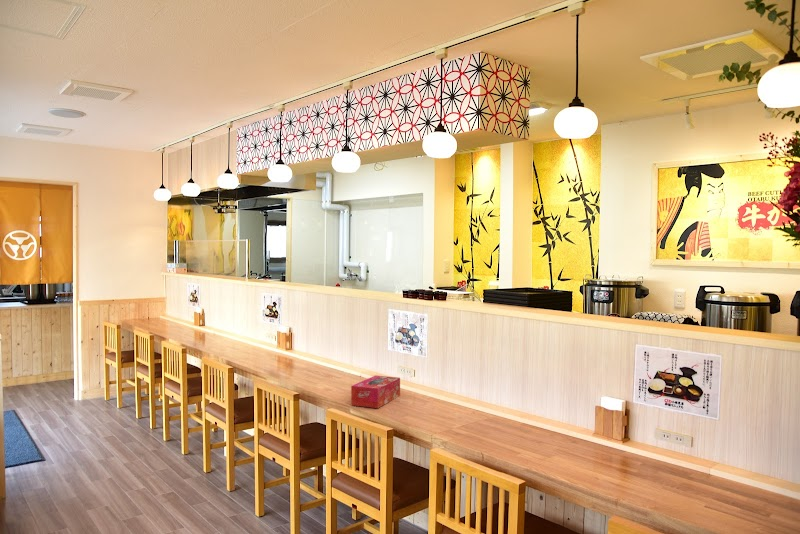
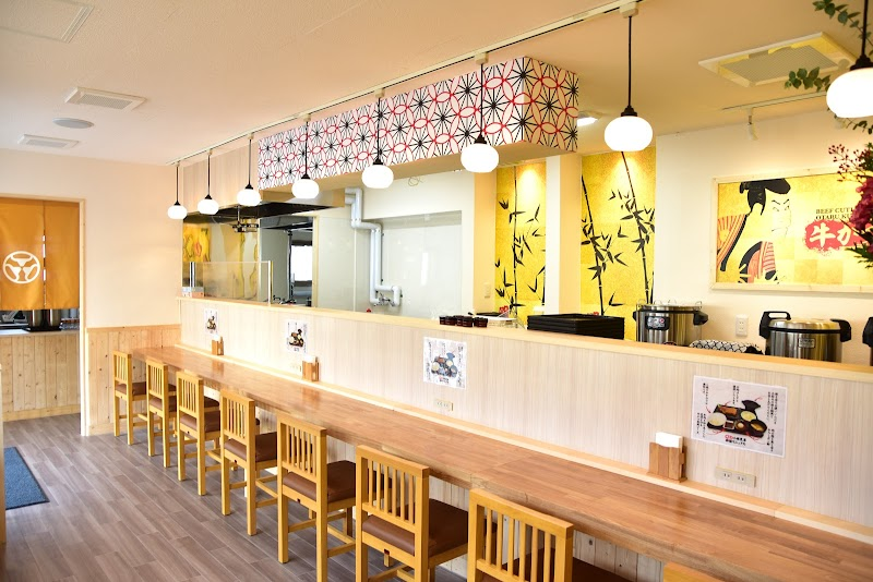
- tissue box [350,374,401,409]
